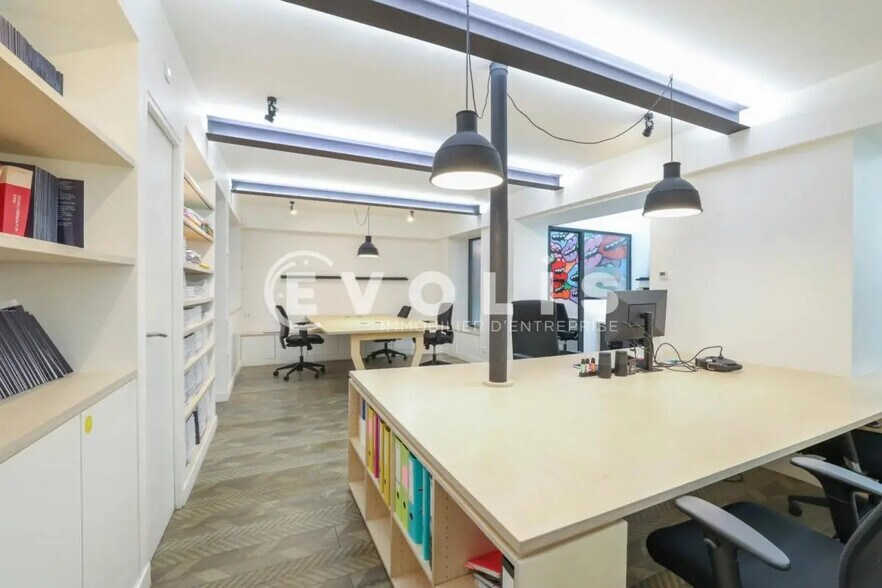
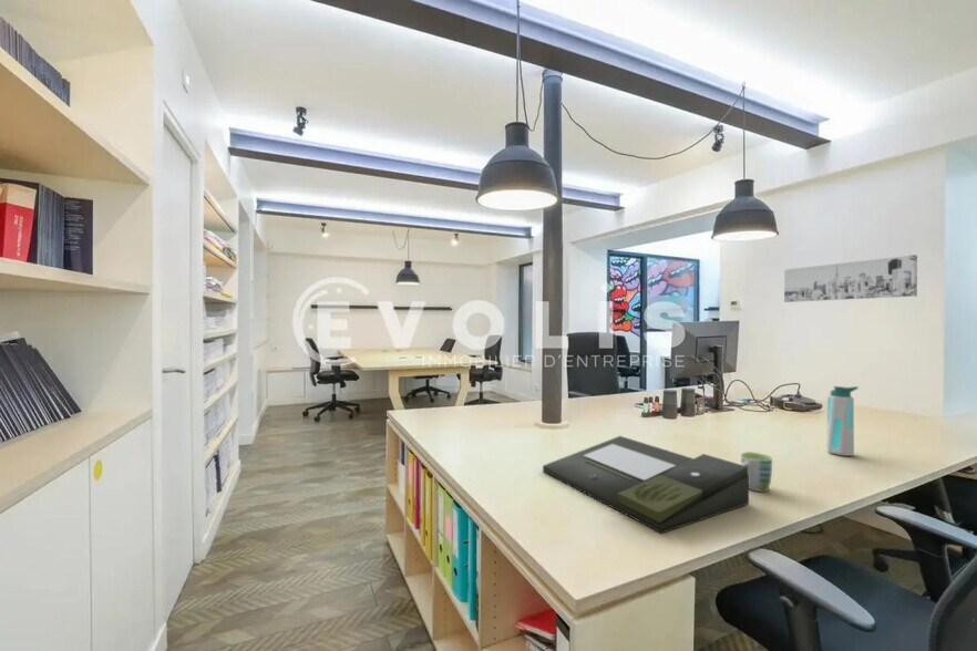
+ wall art [783,254,918,303]
+ mug [740,451,773,493]
+ document tray [542,435,750,535]
+ water bottle [825,385,860,457]
